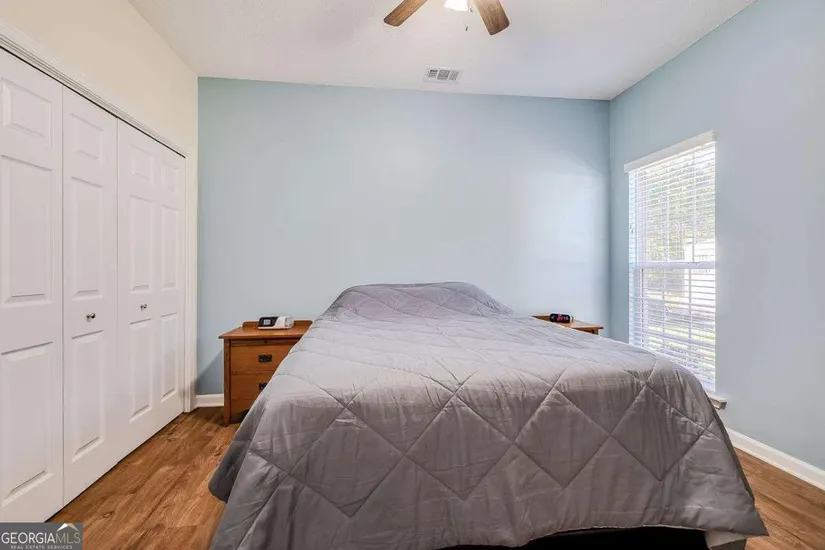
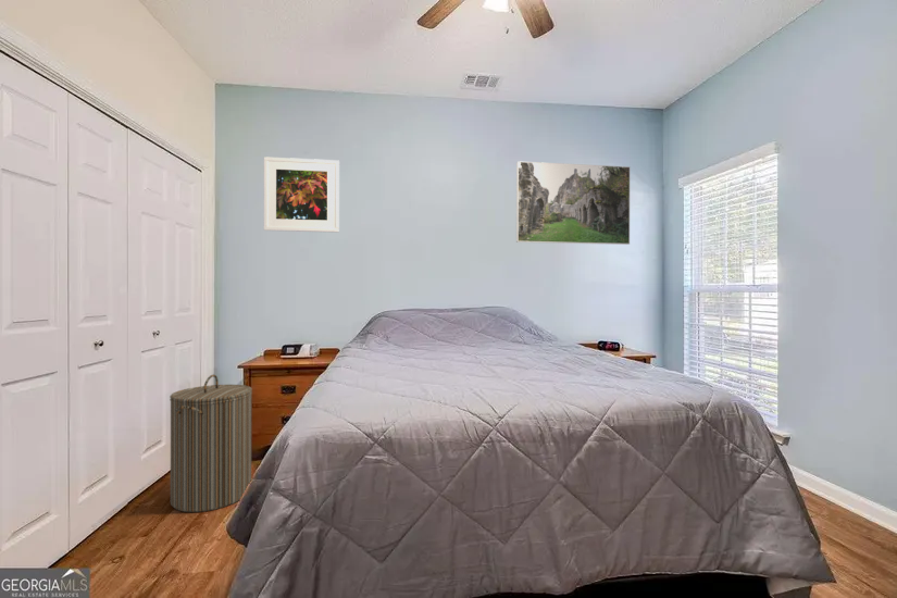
+ laundry hamper [169,374,253,513]
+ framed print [263,155,340,234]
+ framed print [515,161,631,246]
